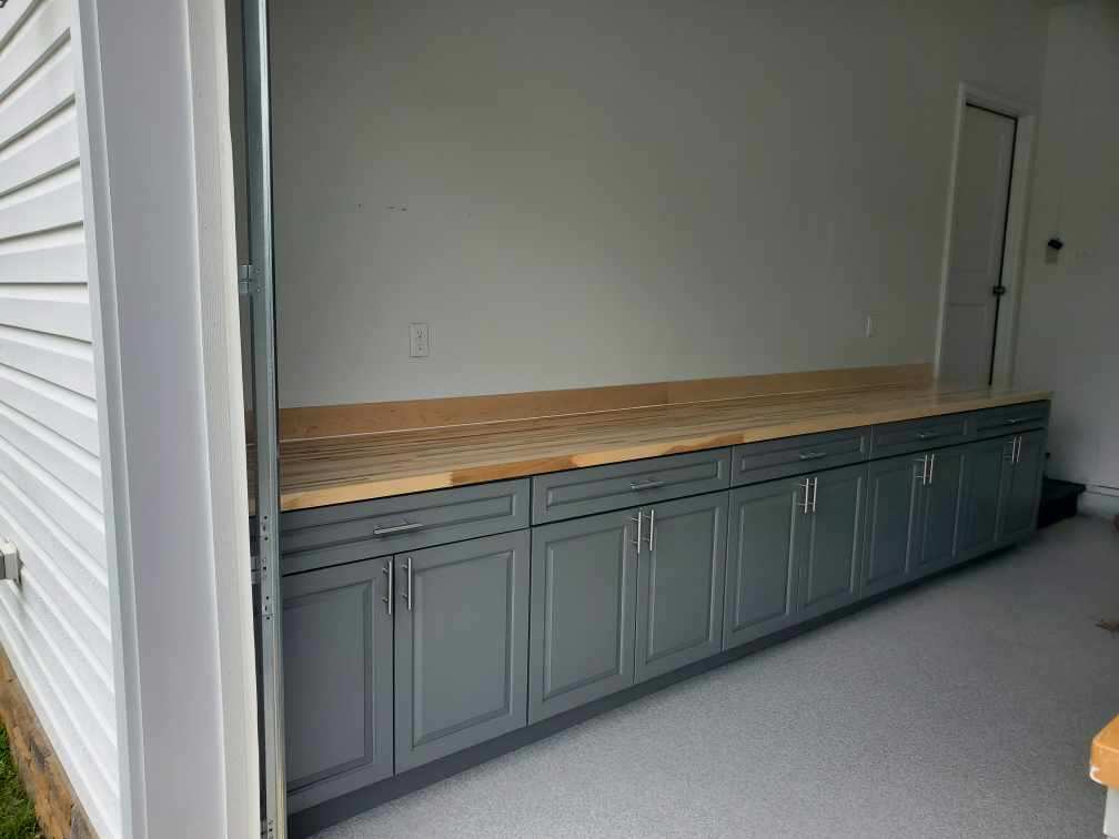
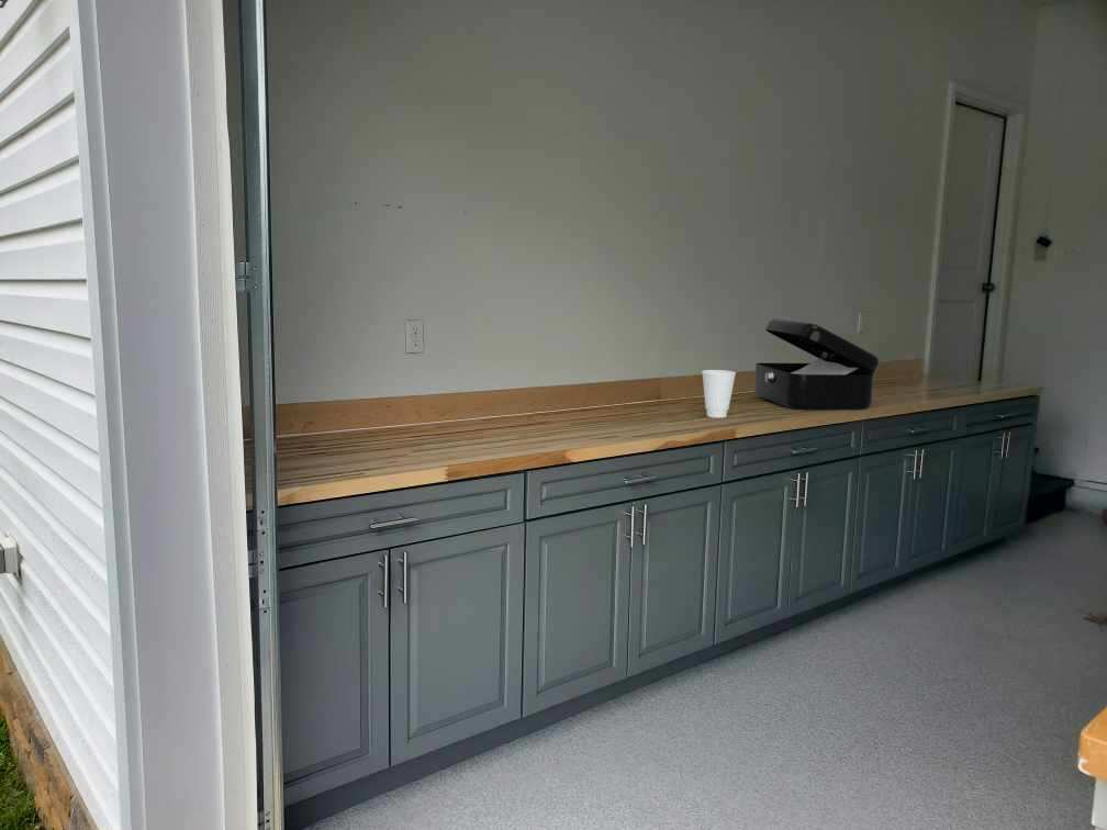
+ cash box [753,317,881,411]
+ cup [701,369,737,418]
